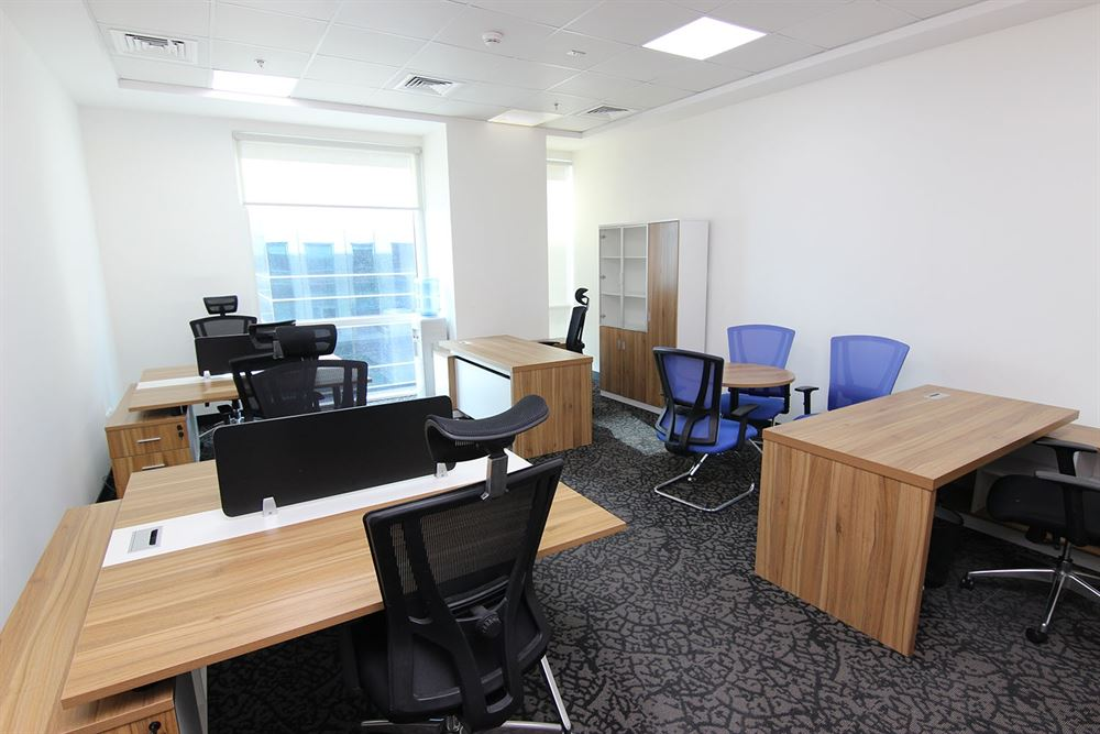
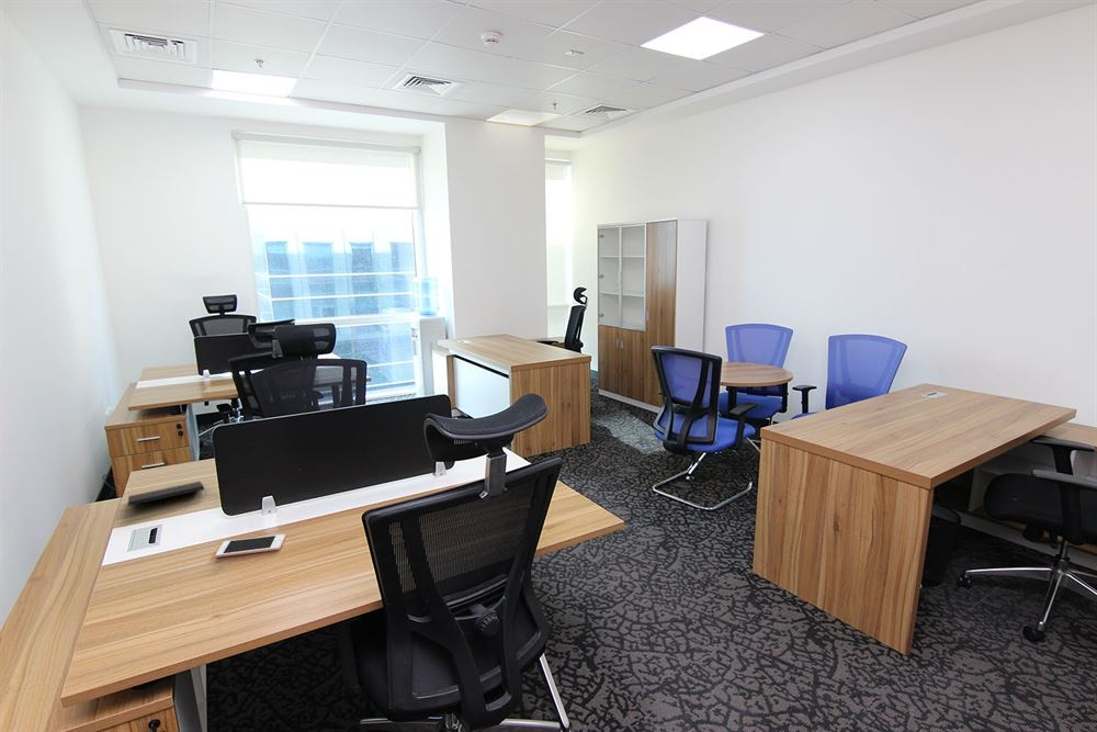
+ notepad [127,480,207,507]
+ cell phone [215,533,286,559]
